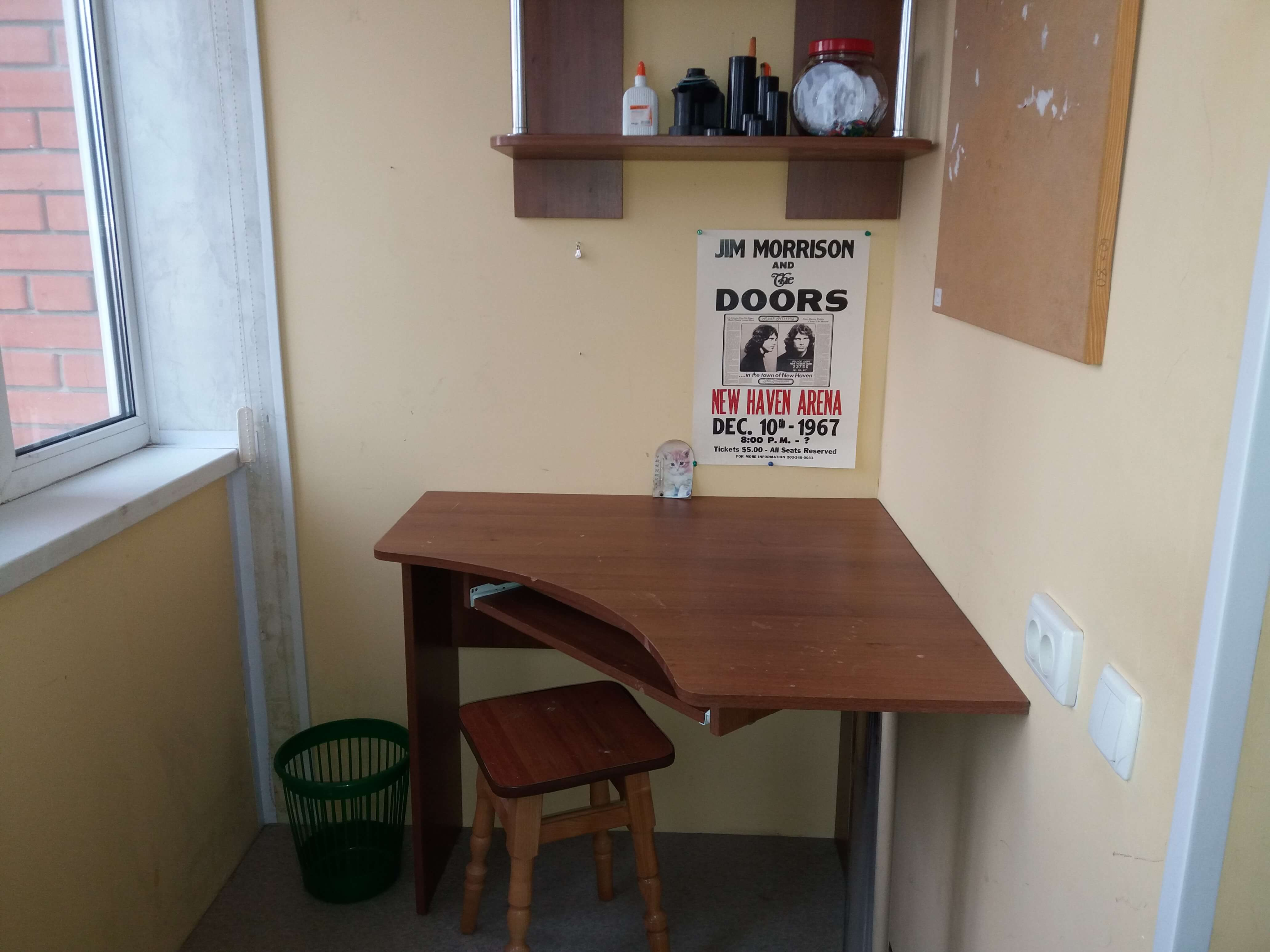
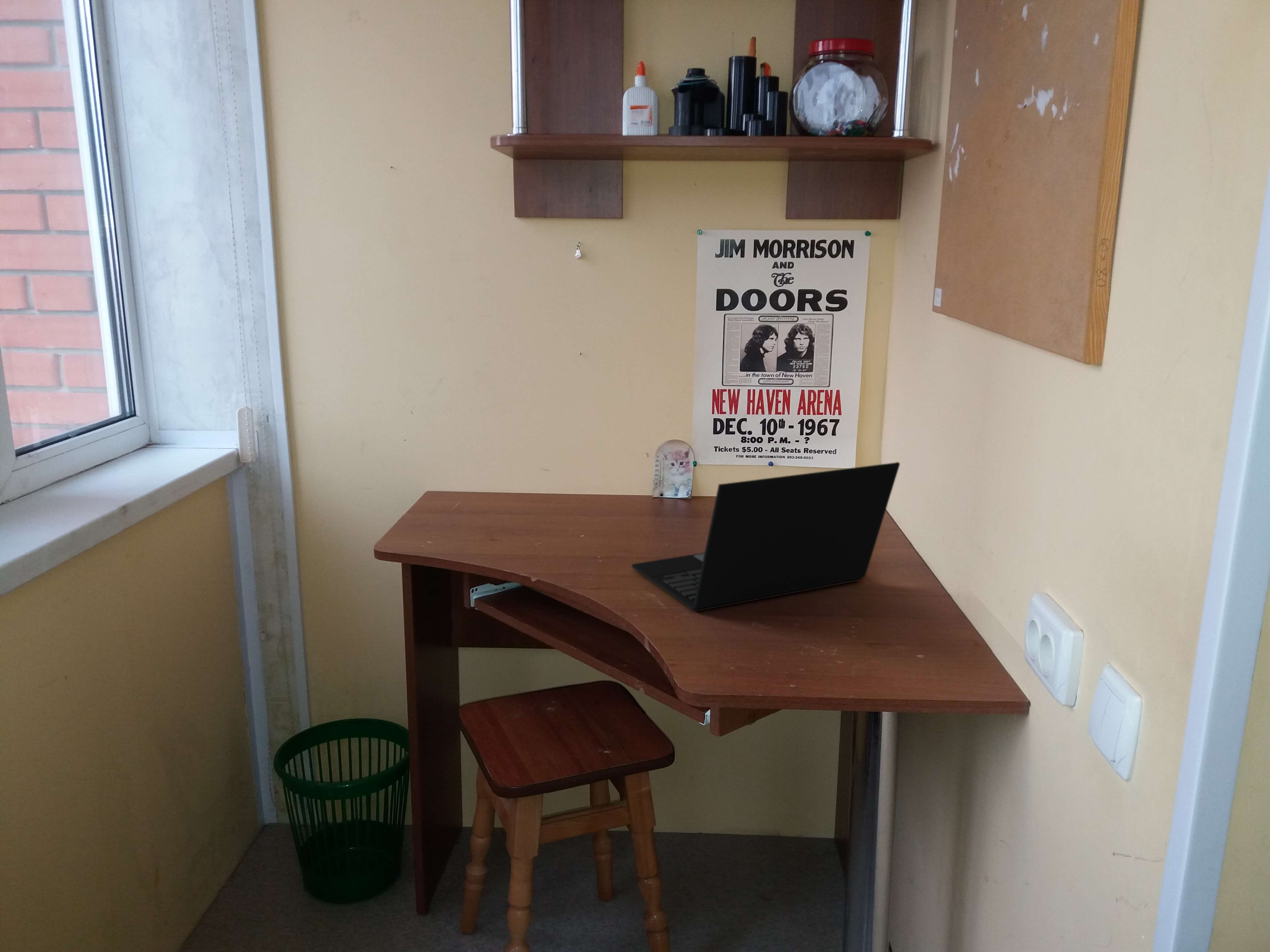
+ laptop [632,462,900,612]
